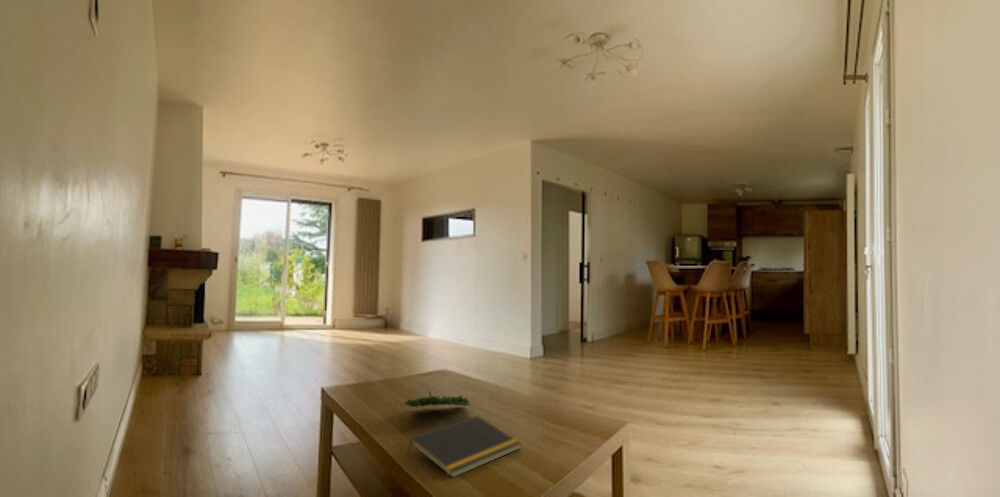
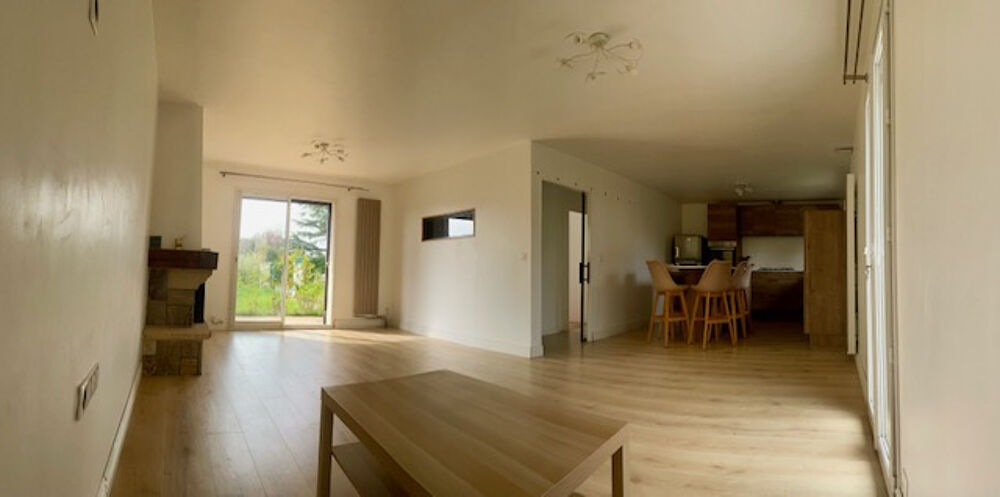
- plant [402,390,472,408]
- notepad [406,415,522,479]
